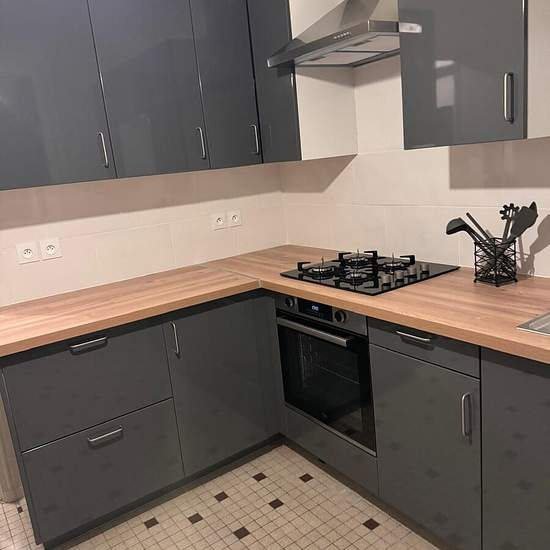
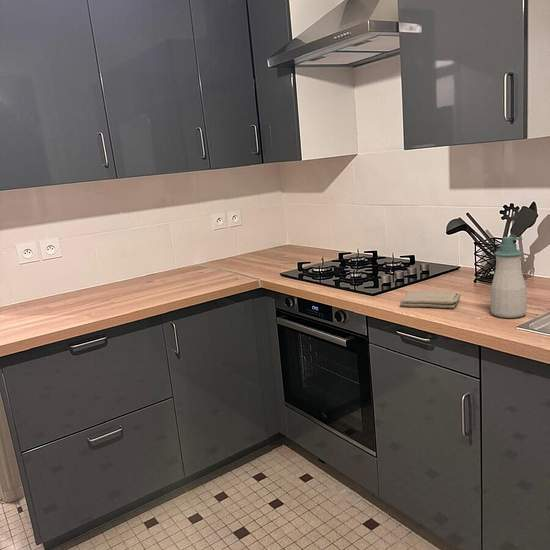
+ washcloth [399,289,461,309]
+ soap bottle [489,236,528,319]
